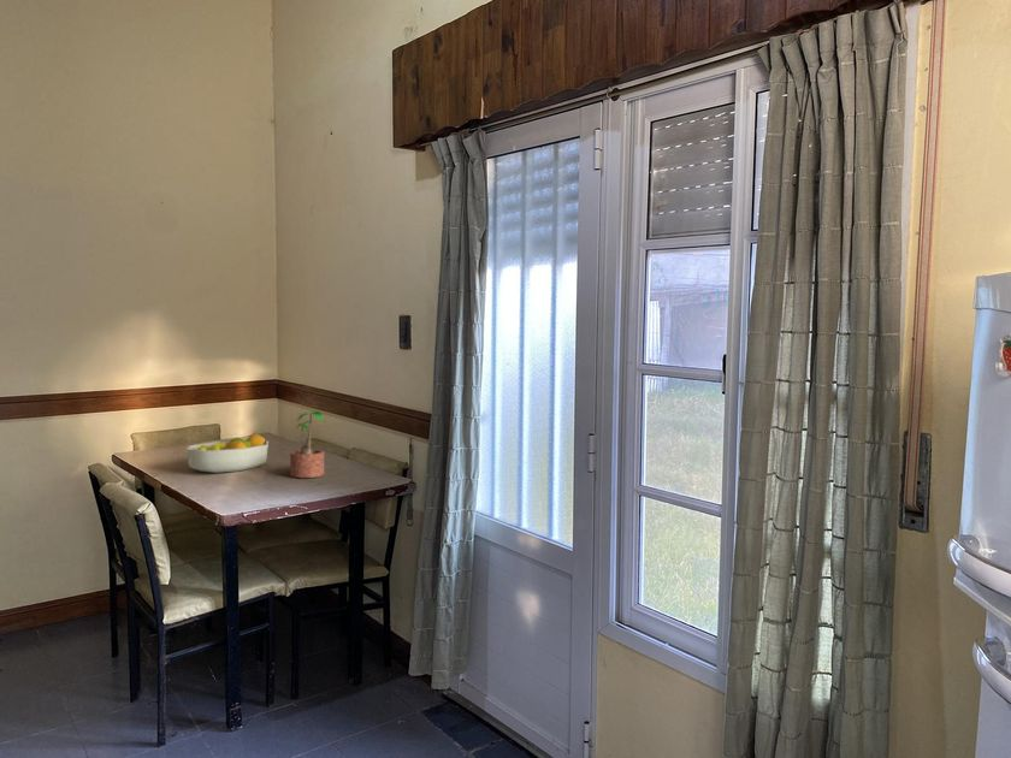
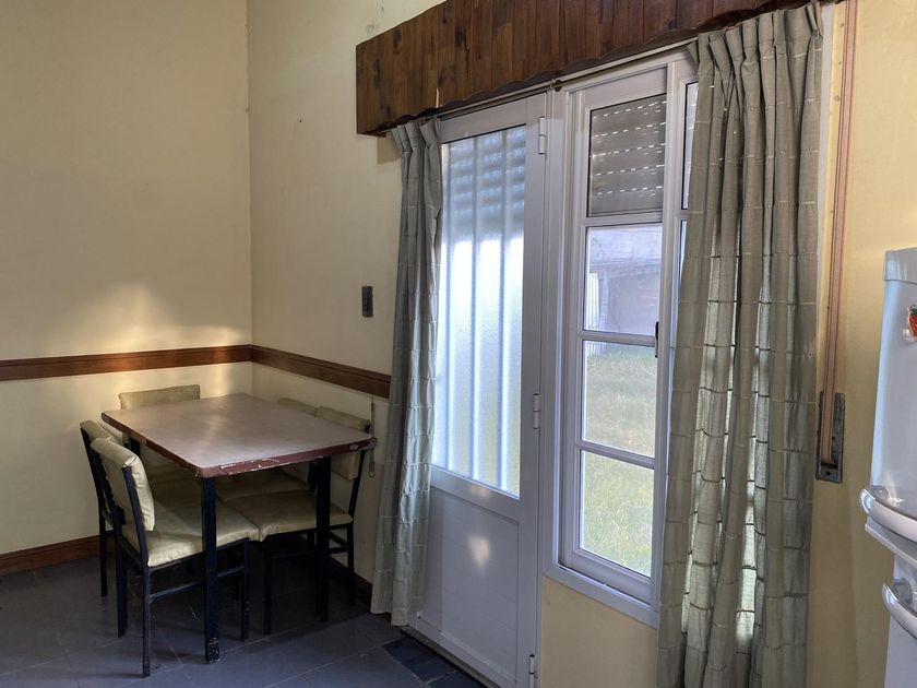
- fruit bowl [185,431,270,474]
- potted plant [289,410,326,479]
